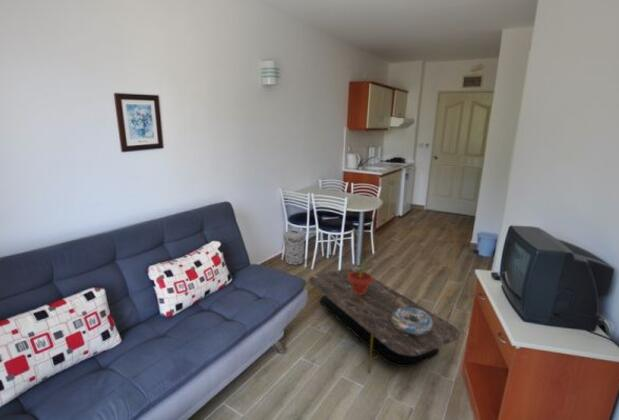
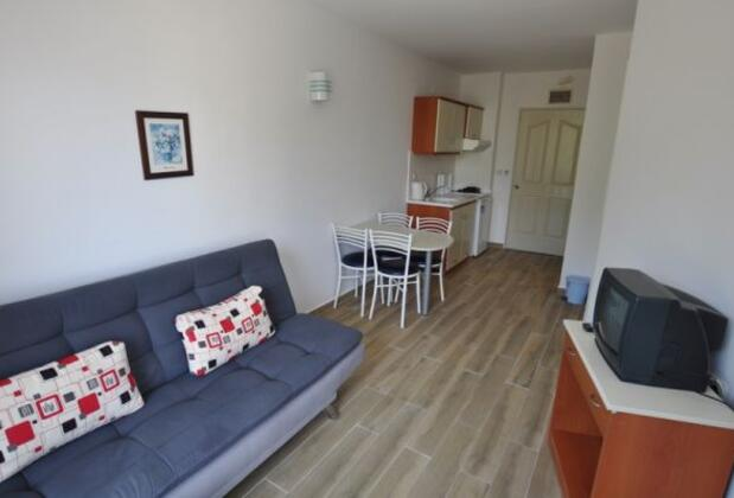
- coffee table [308,268,461,374]
- decorative bowl [392,307,432,335]
- potted plant [348,252,376,295]
- trash can [283,230,306,266]
